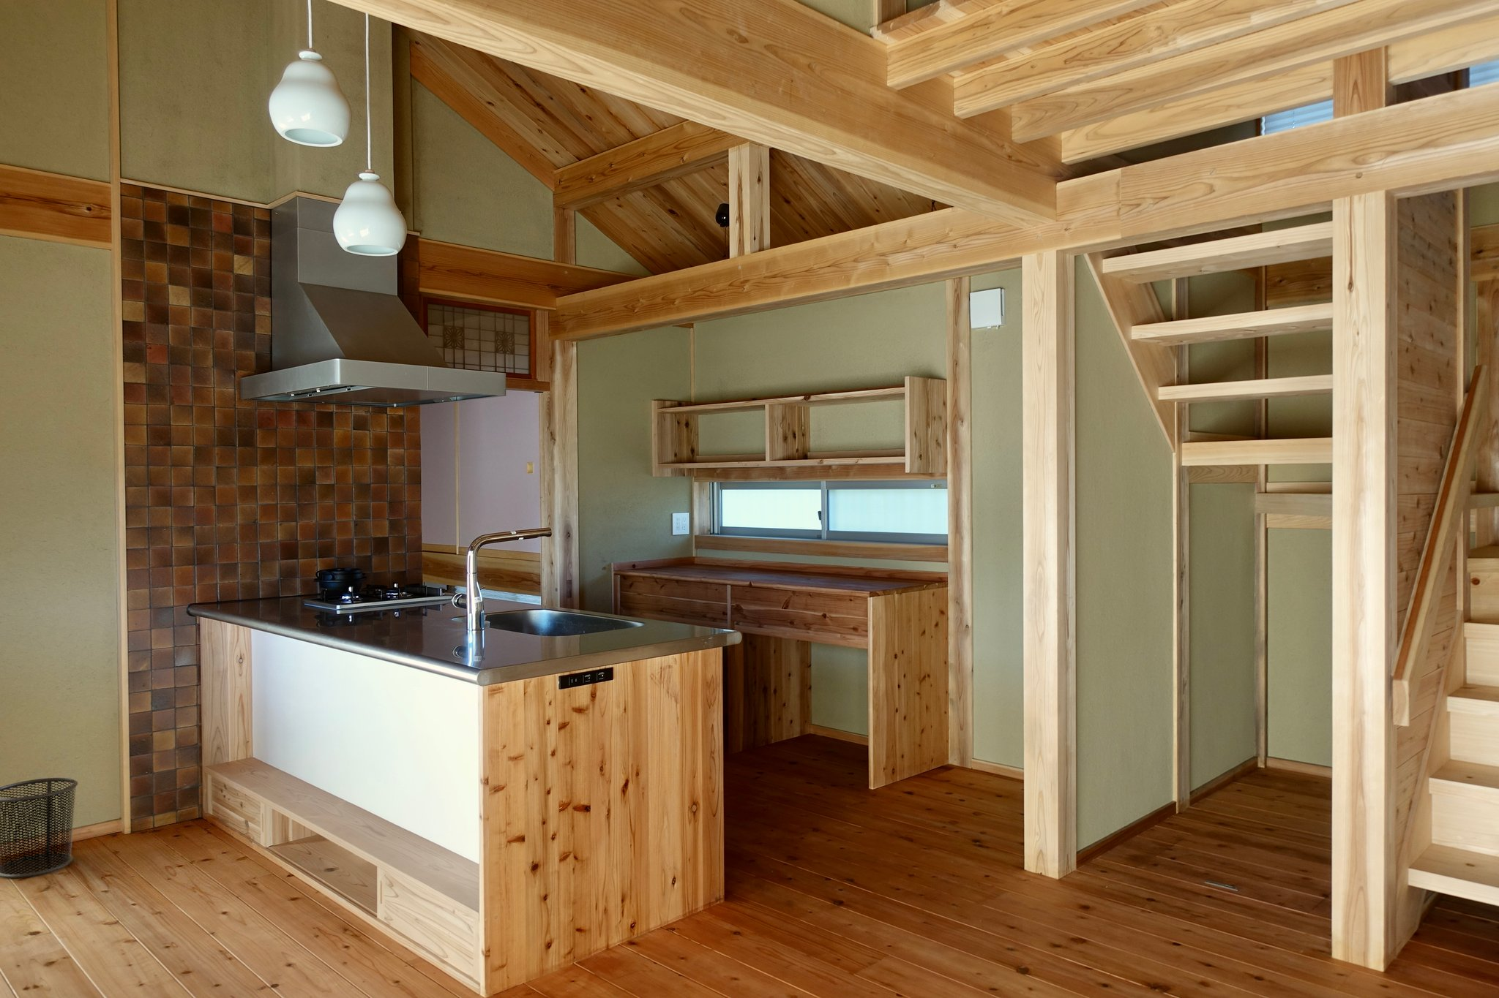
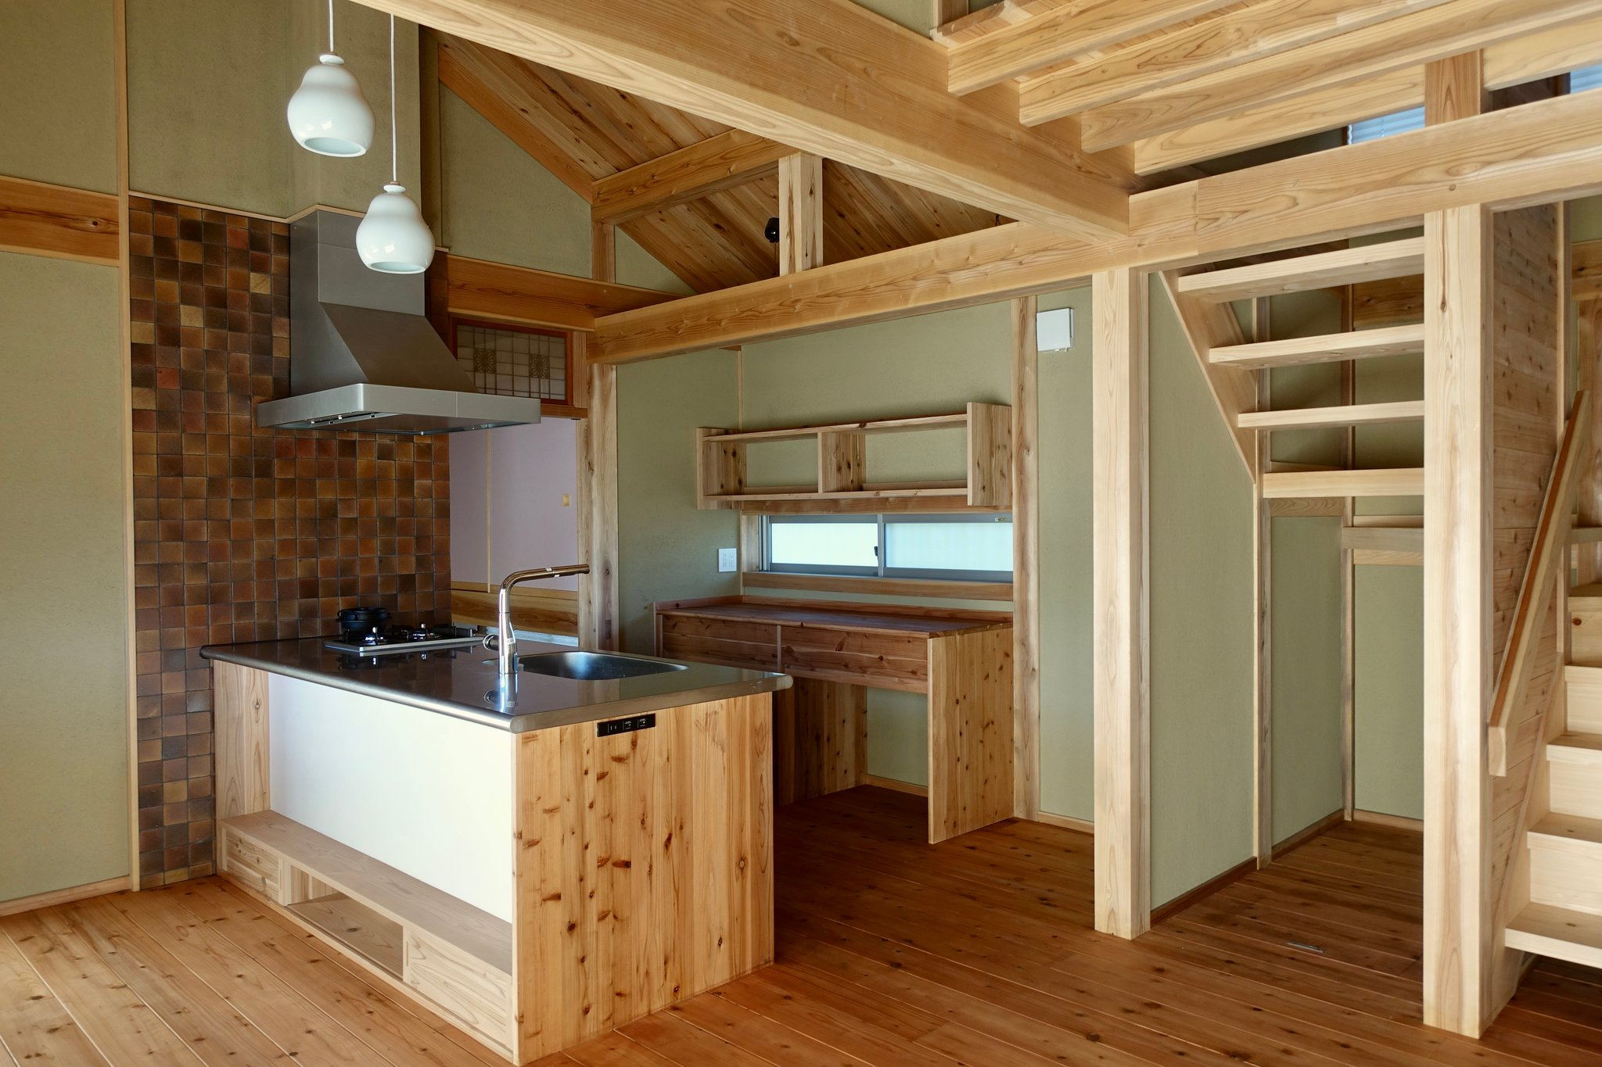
- waste bin [0,777,78,879]
